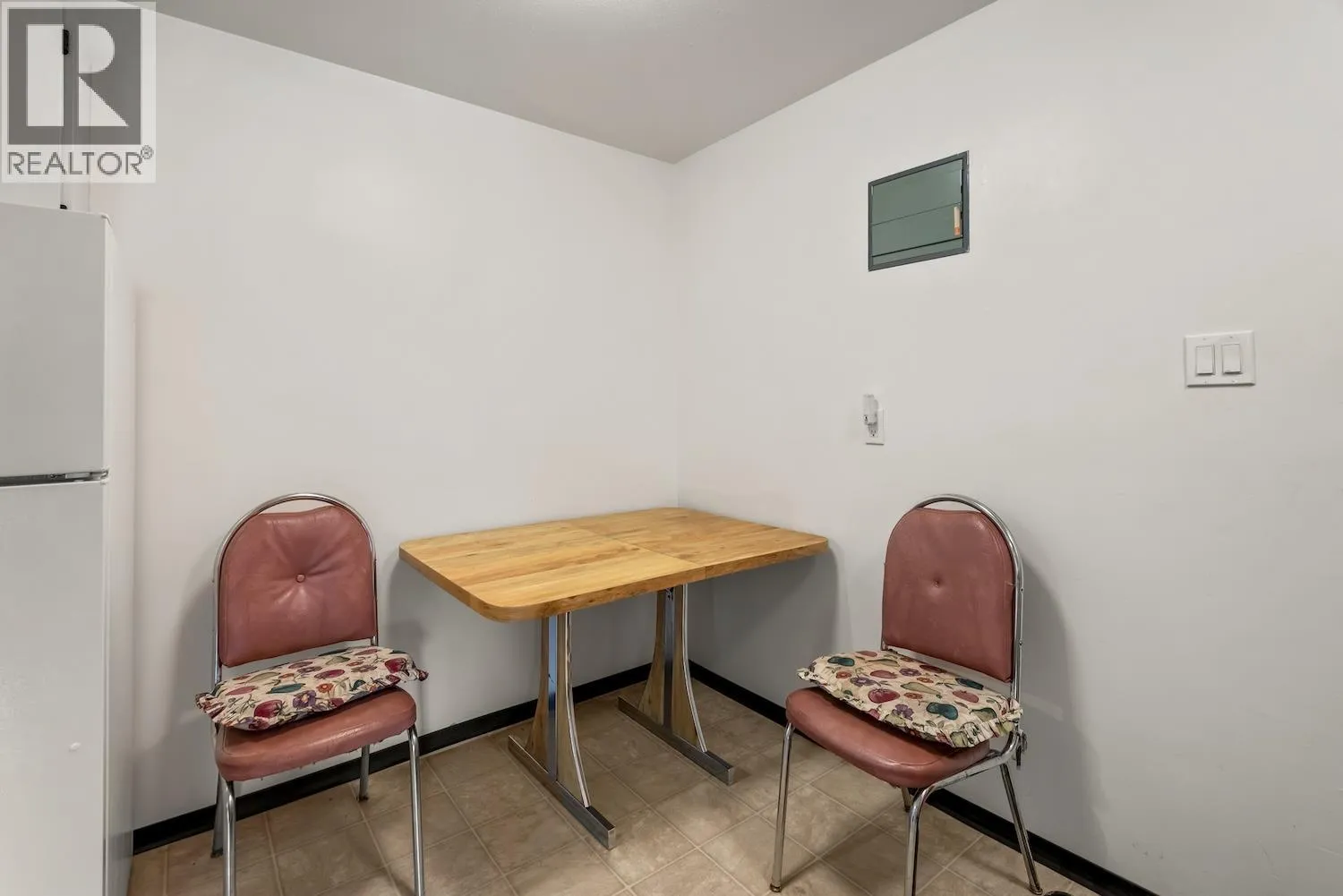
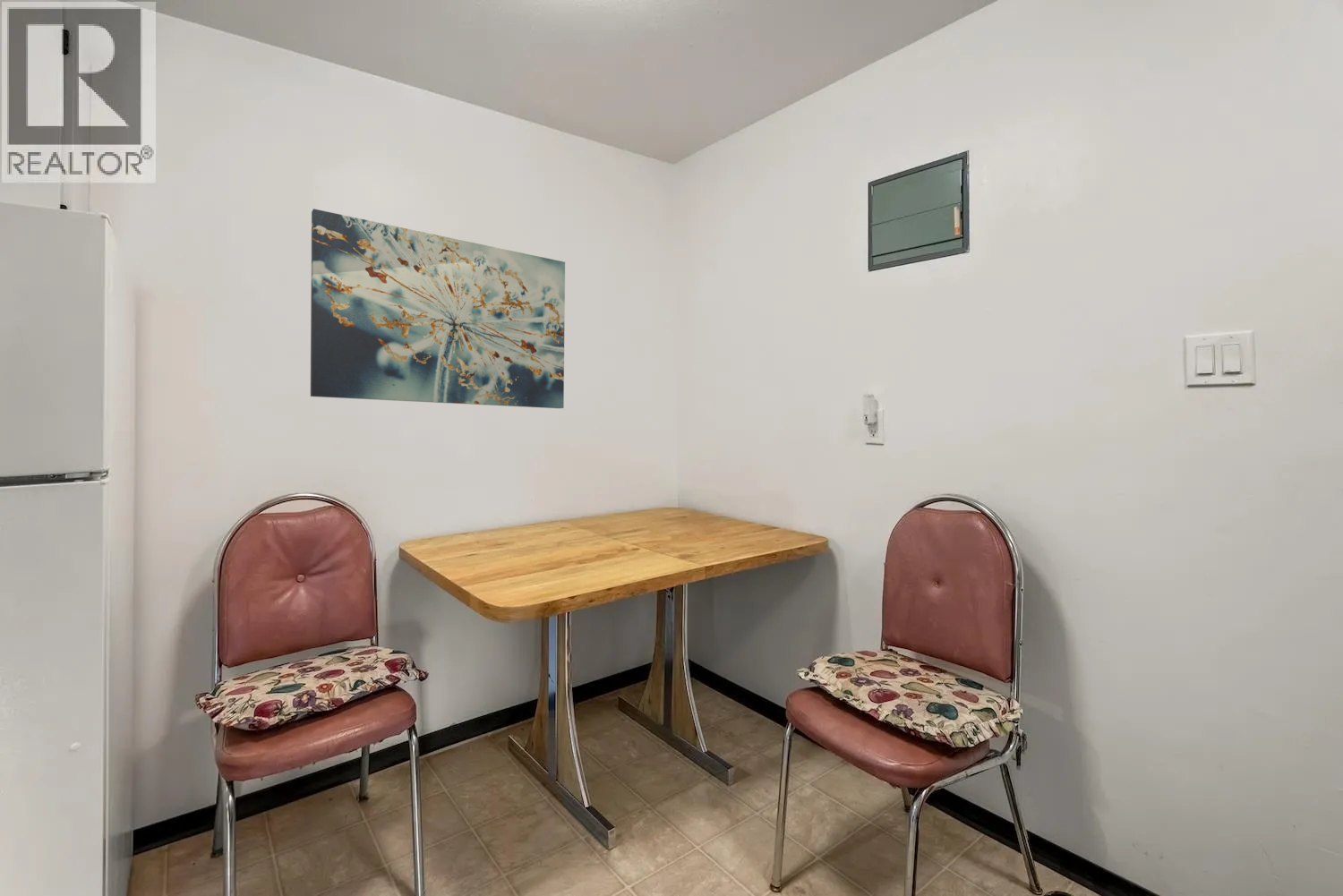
+ wall art [310,208,566,409]
